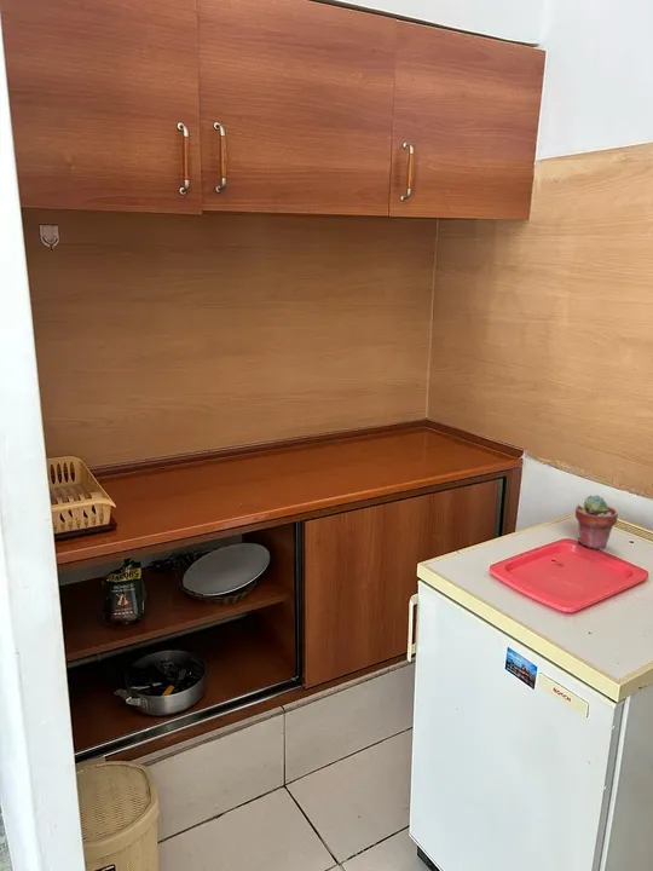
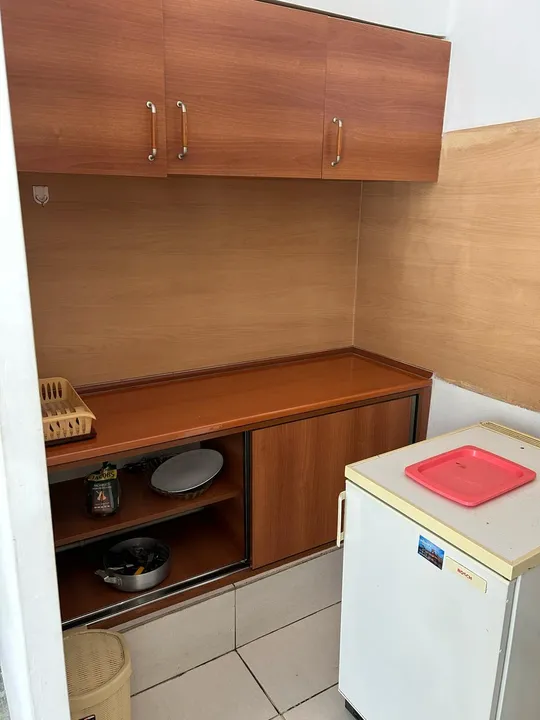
- potted succulent [574,494,619,552]
